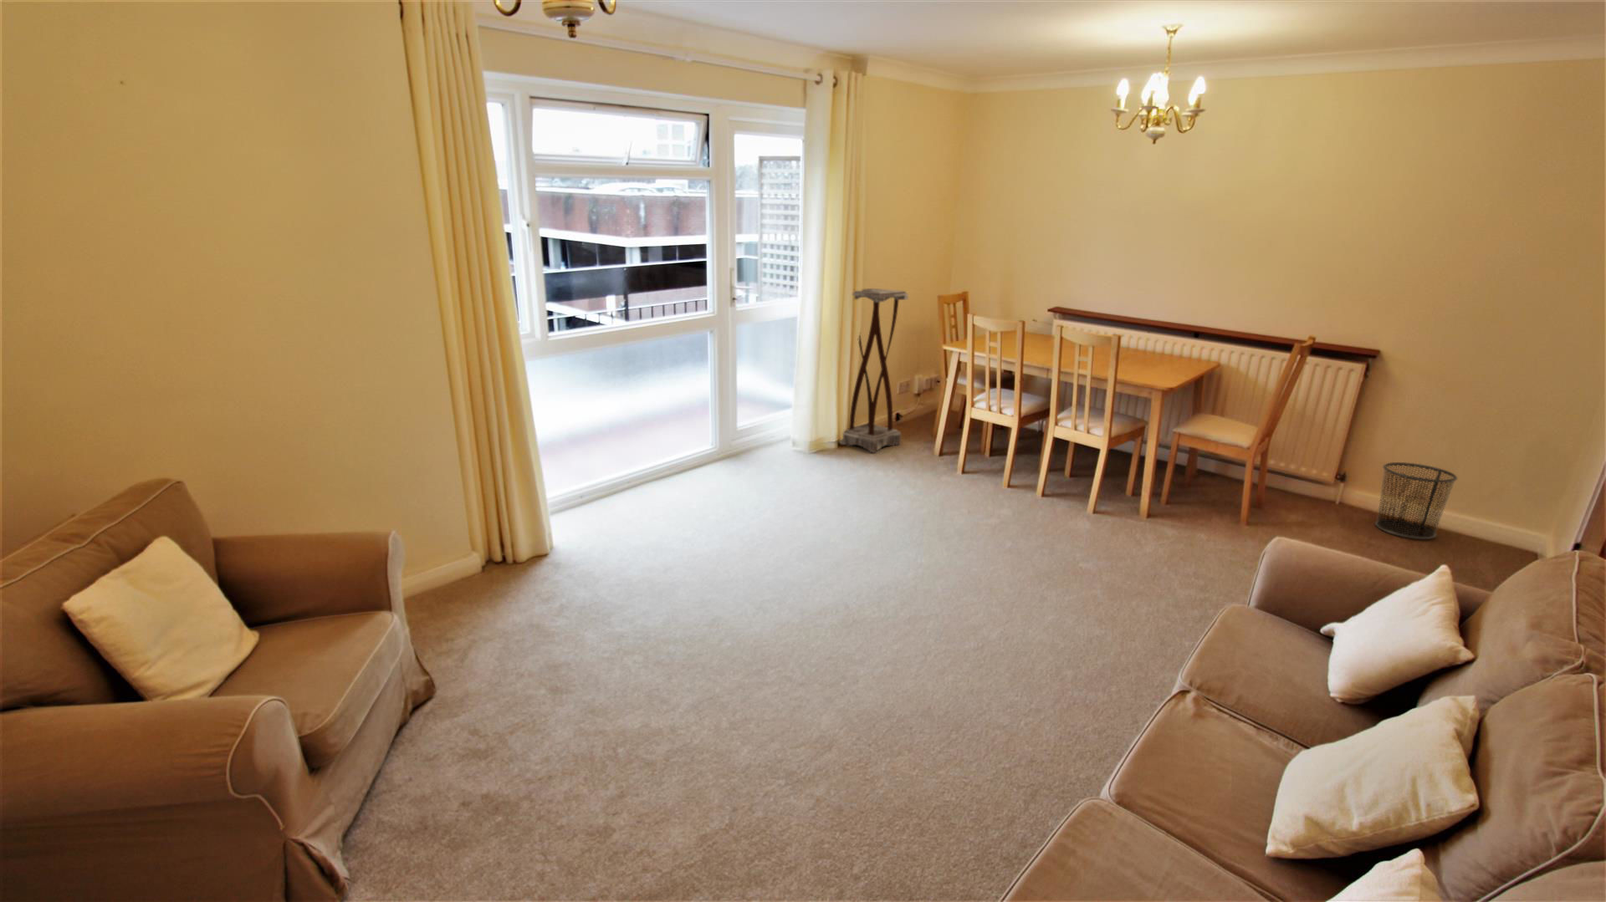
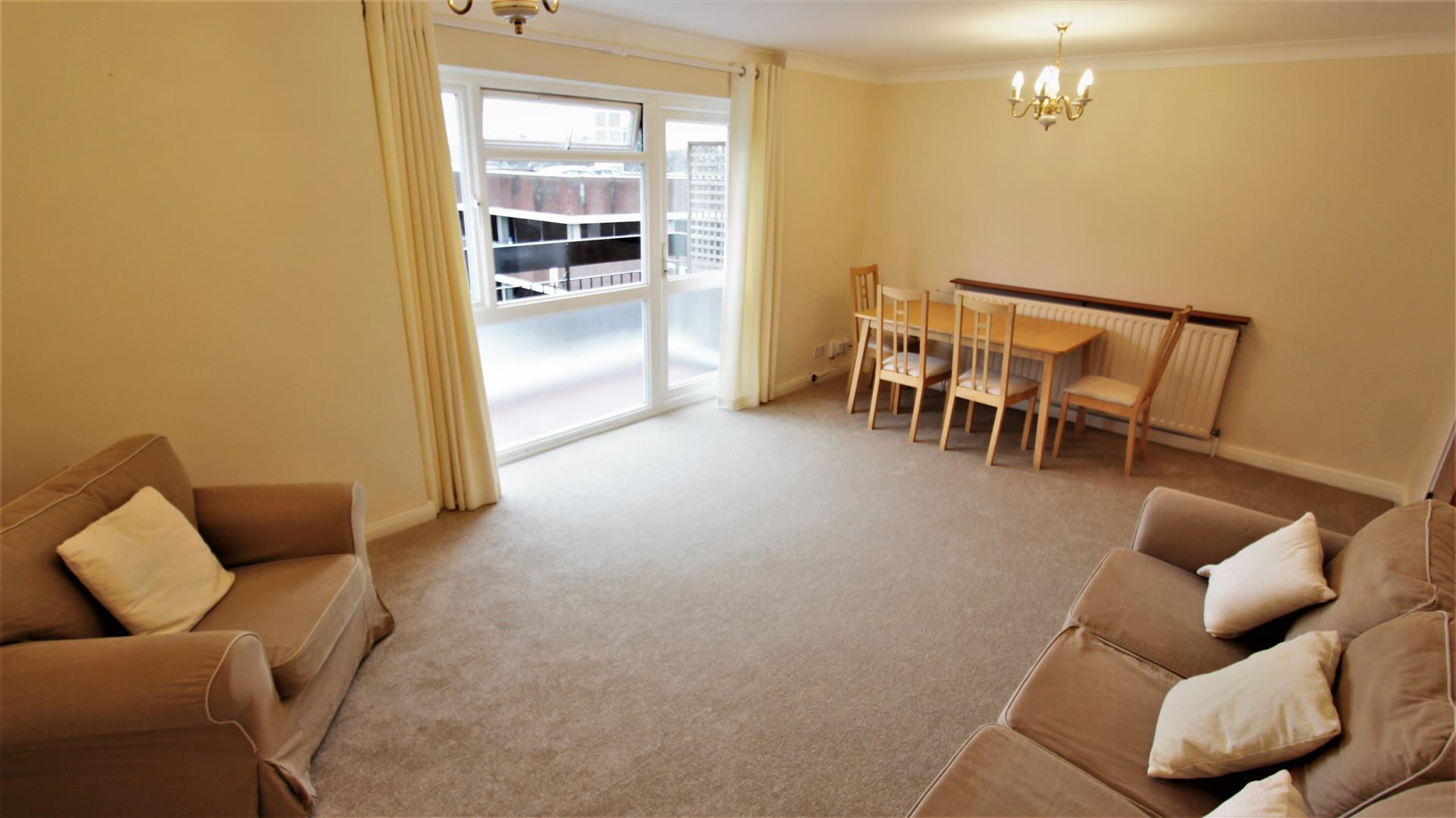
- waste bin [1374,461,1459,540]
- plant stand [839,288,909,453]
